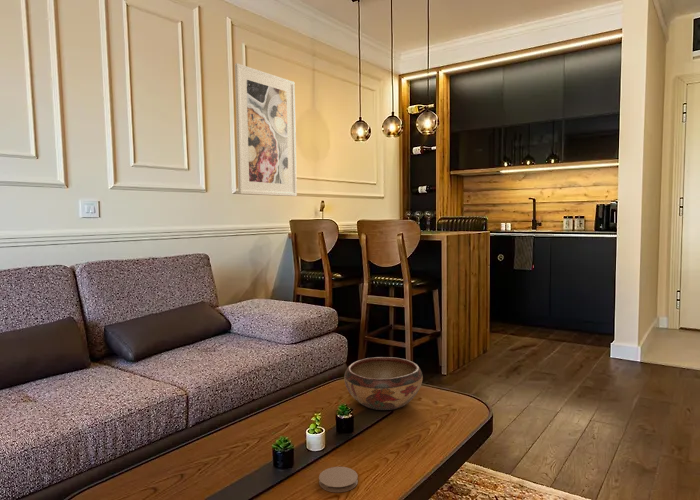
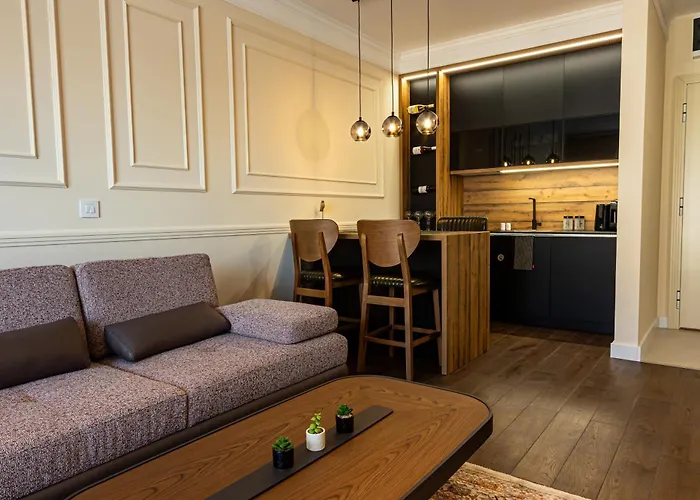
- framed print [234,62,298,197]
- decorative bowl [343,356,424,411]
- coaster [318,466,359,493]
